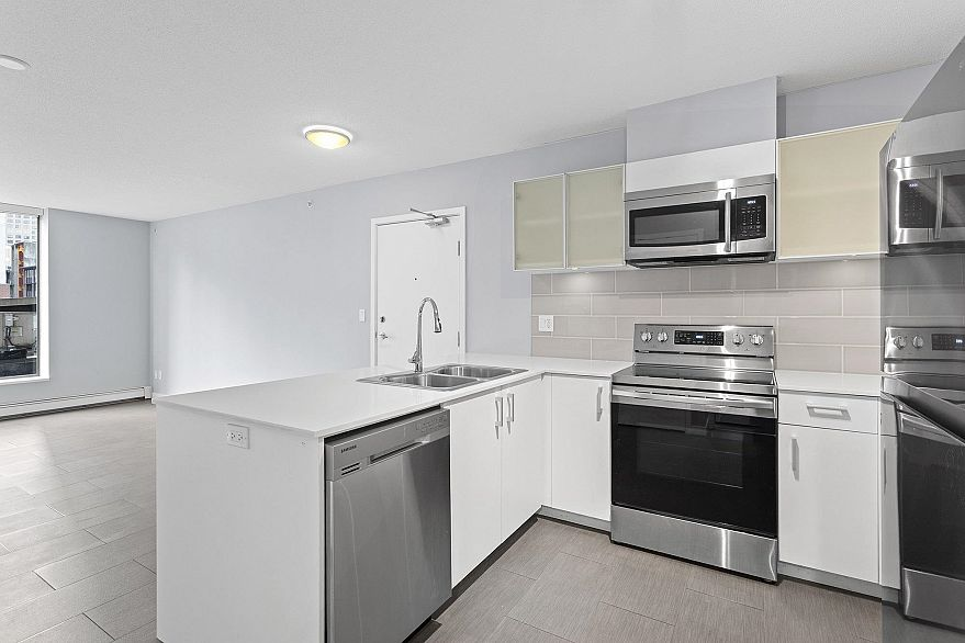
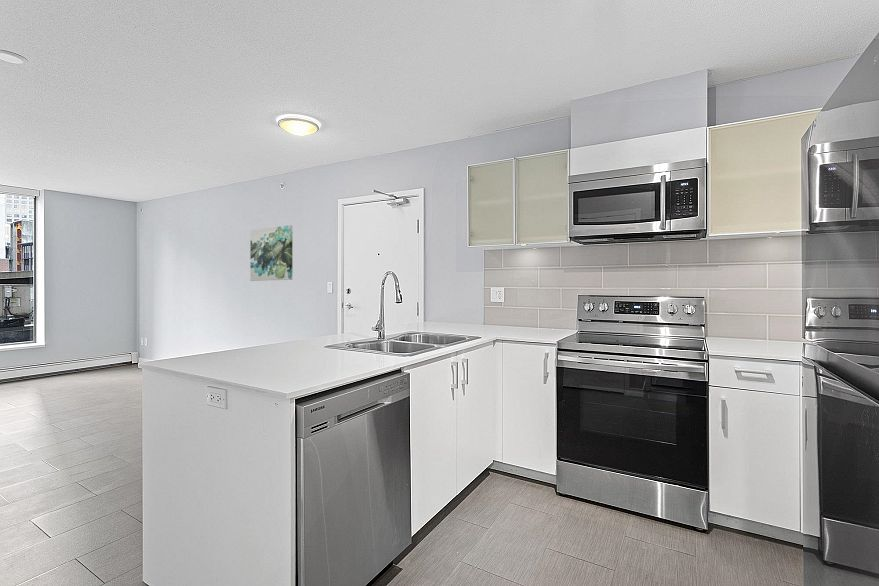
+ wall art [249,224,294,282]
